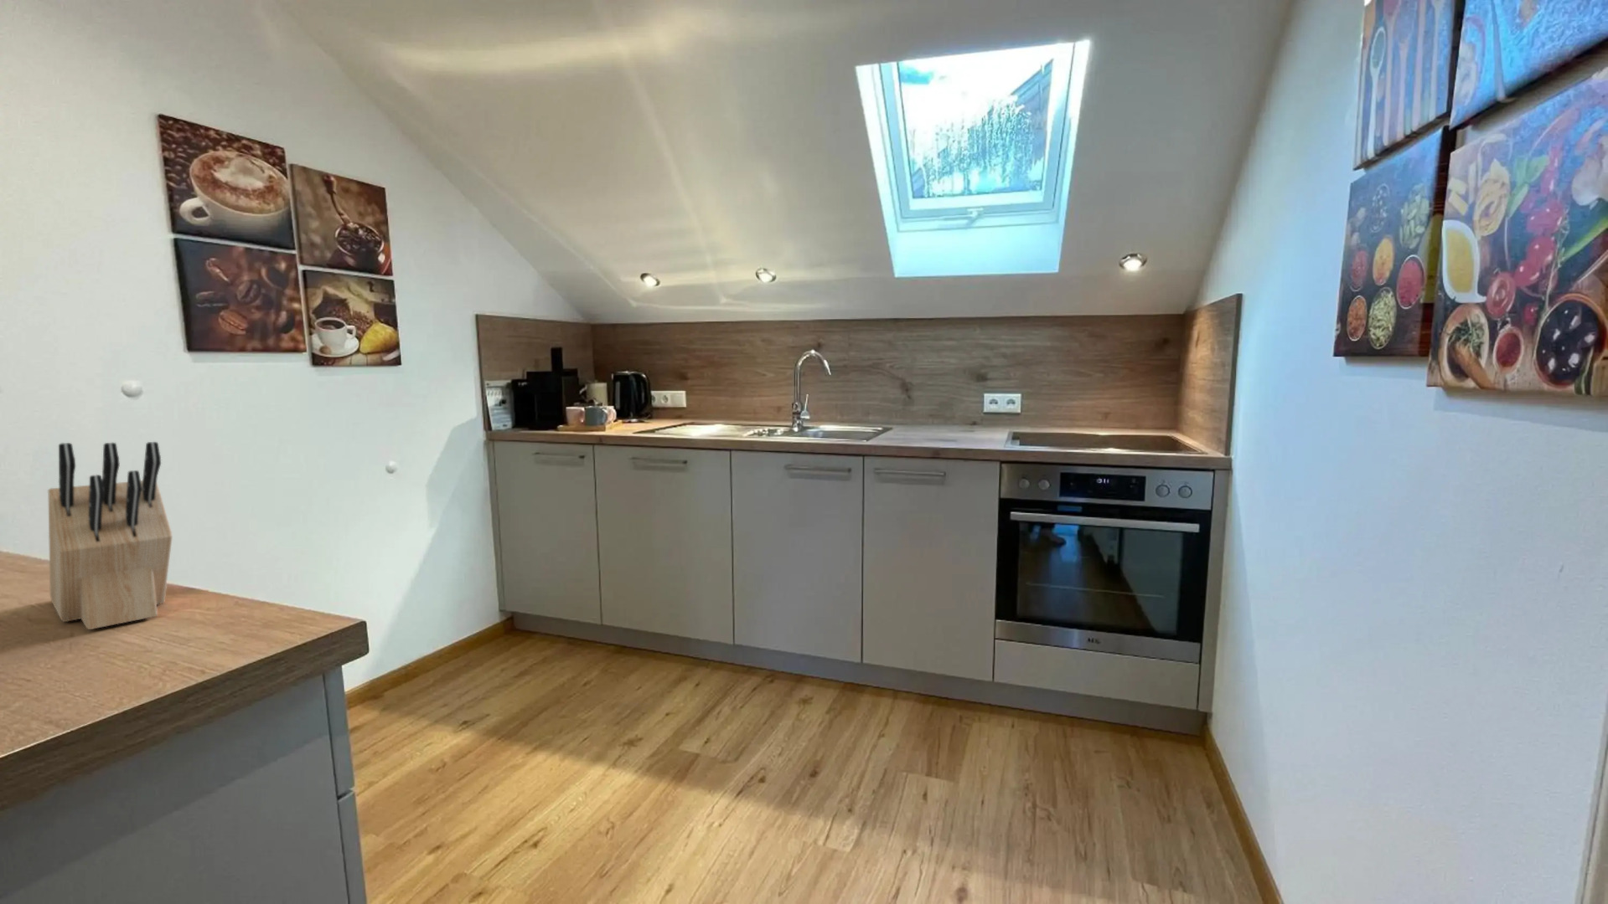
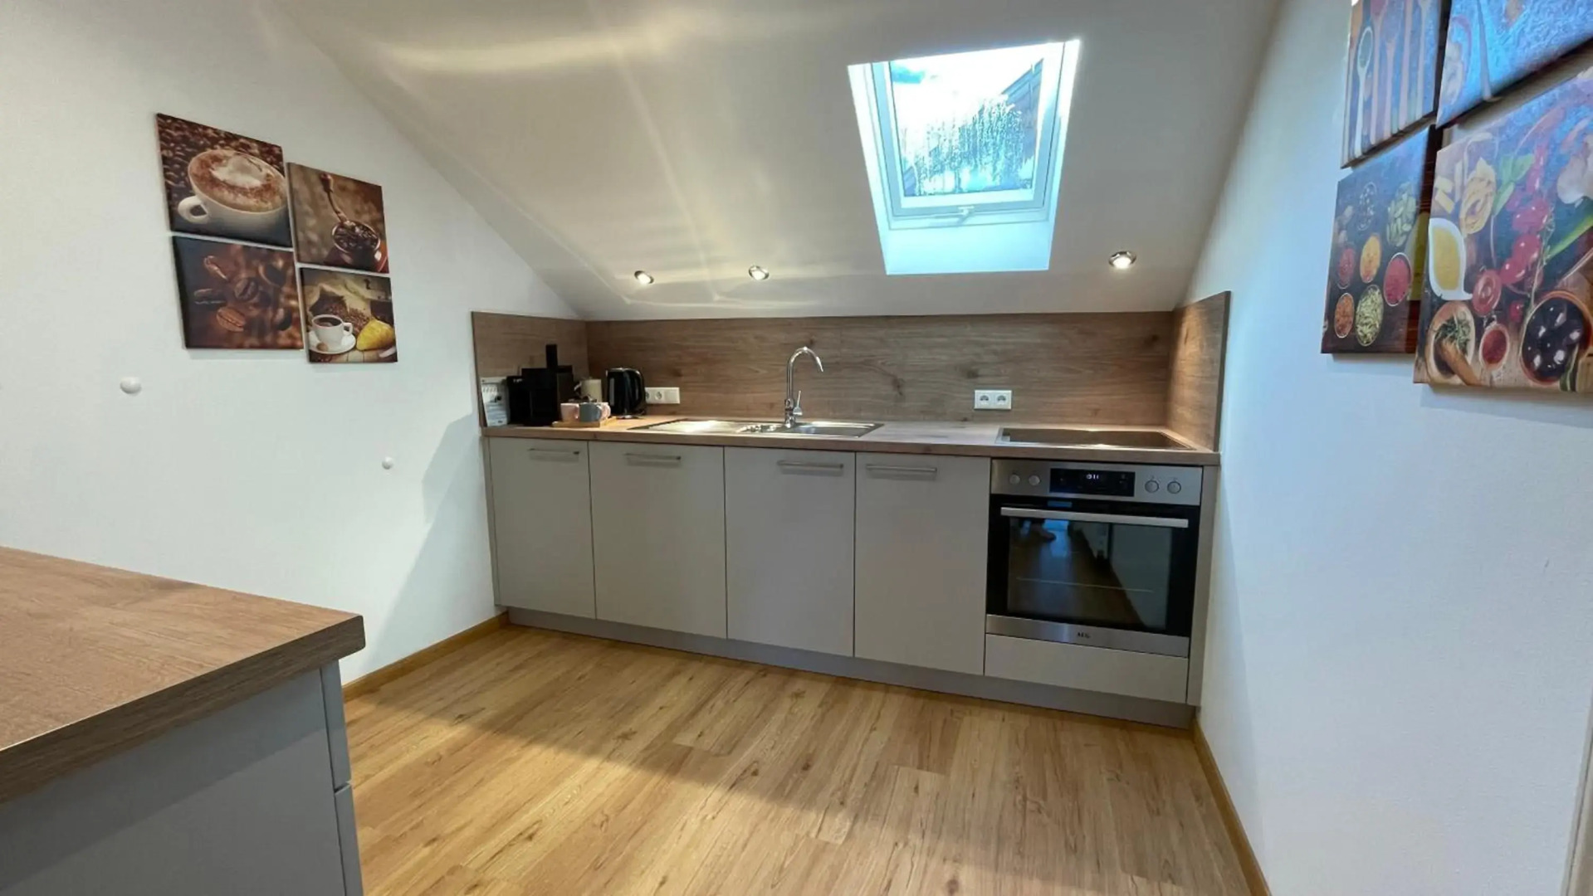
- knife block [46,442,173,630]
